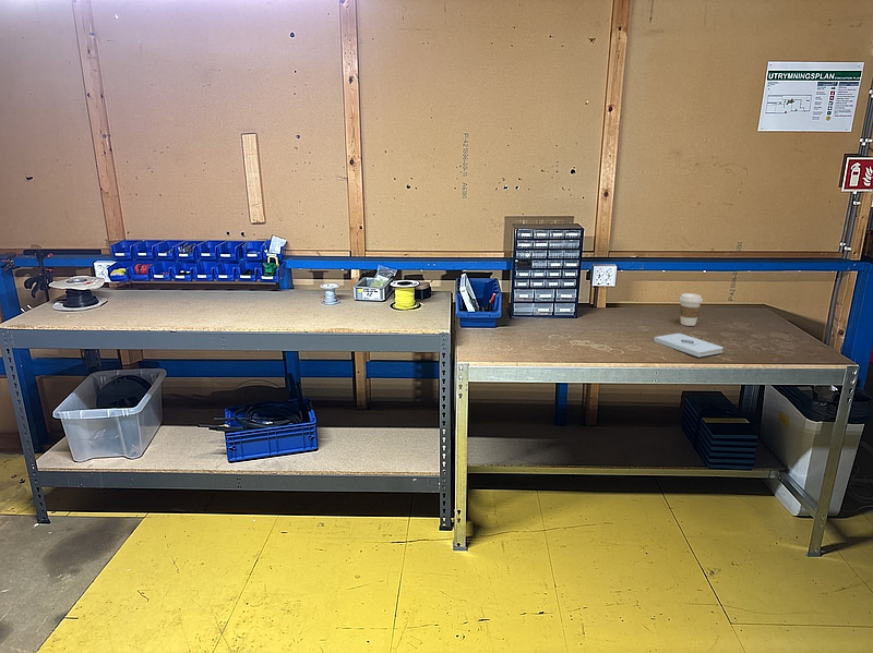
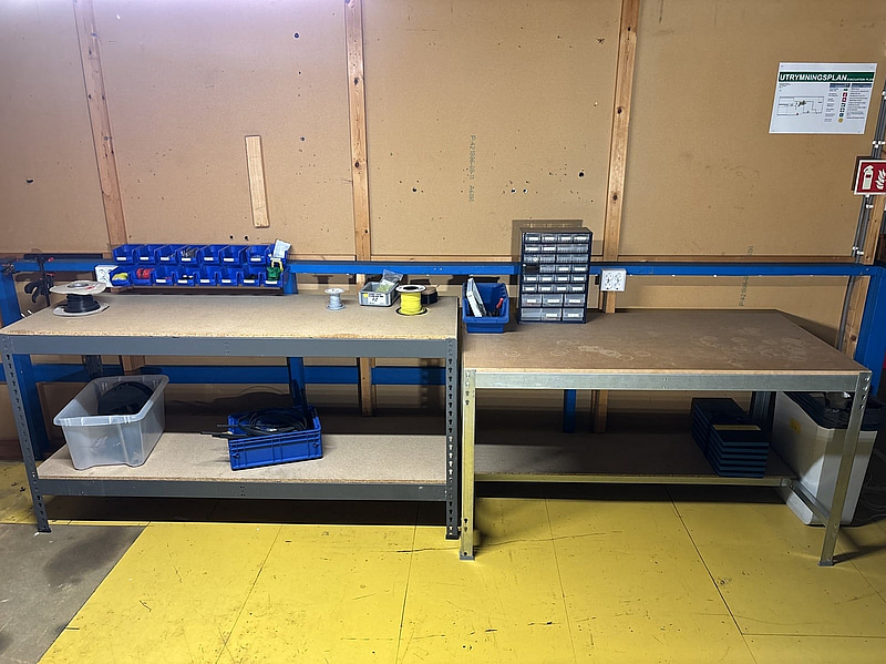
- notepad [653,332,725,358]
- coffee cup [678,292,704,327]
